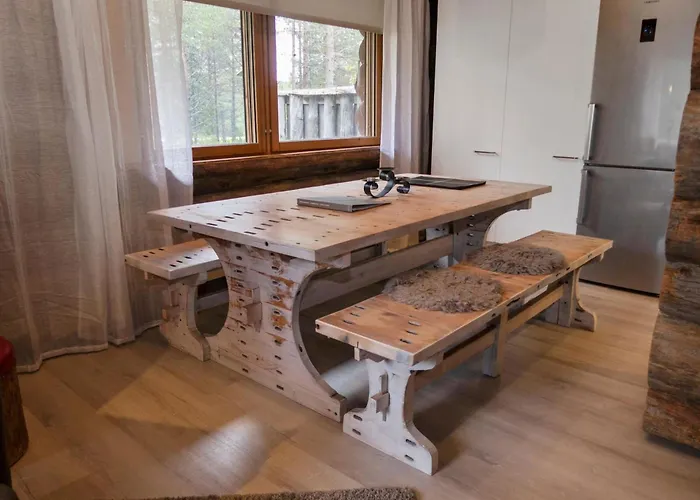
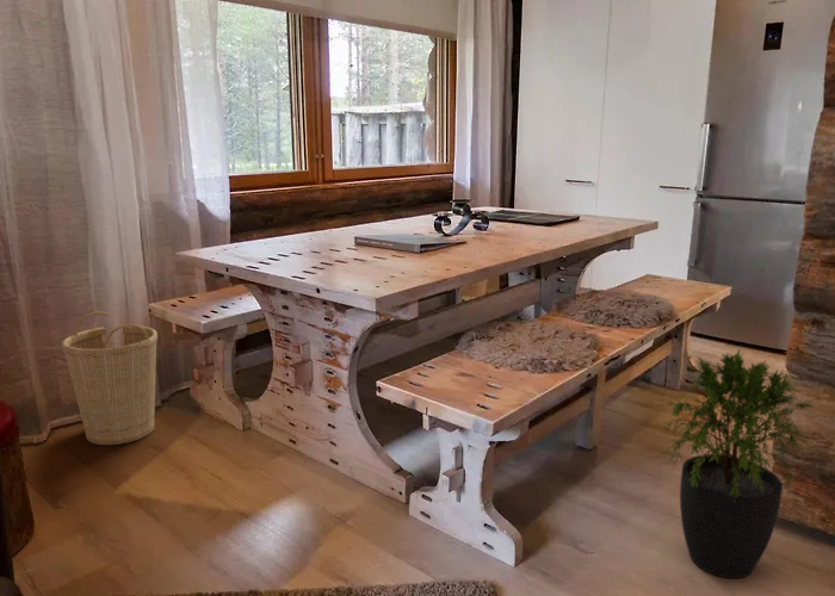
+ potted plant [657,348,817,579]
+ basket [61,311,159,446]
